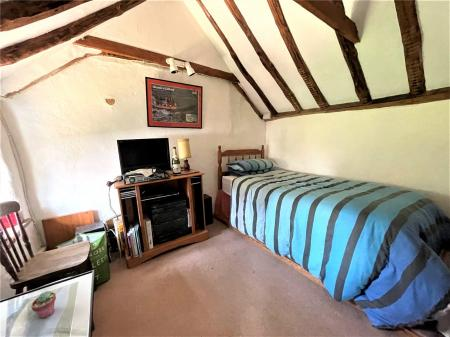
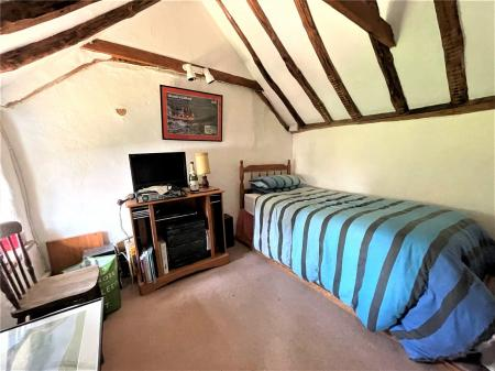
- potted succulent [30,290,57,319]
